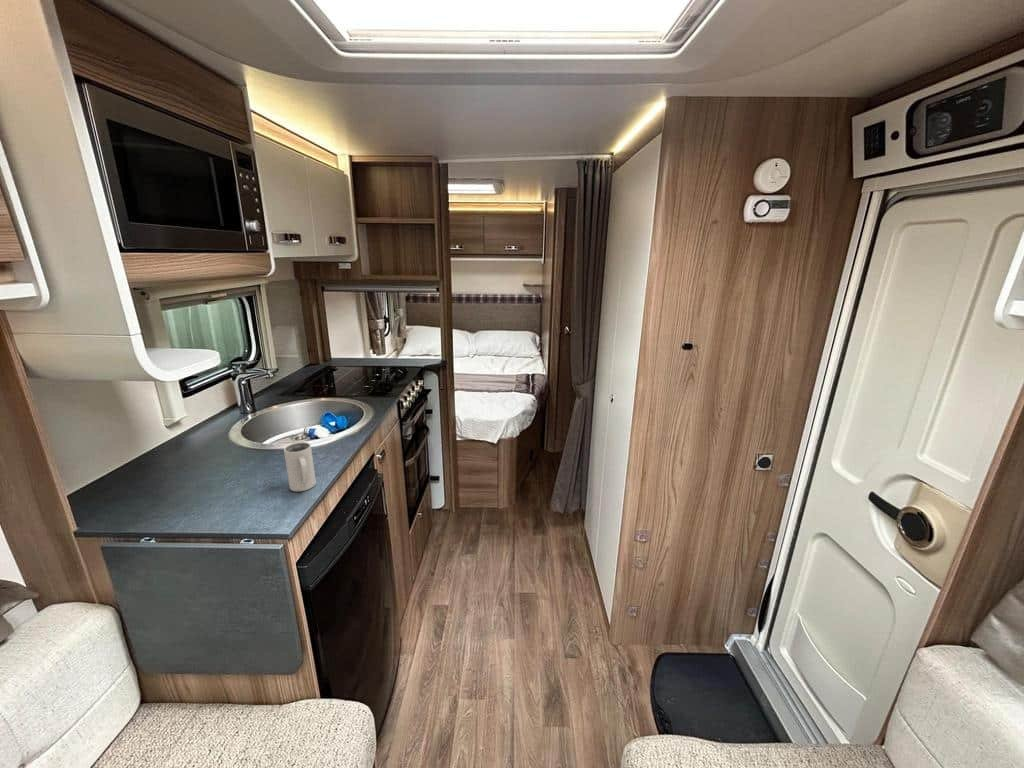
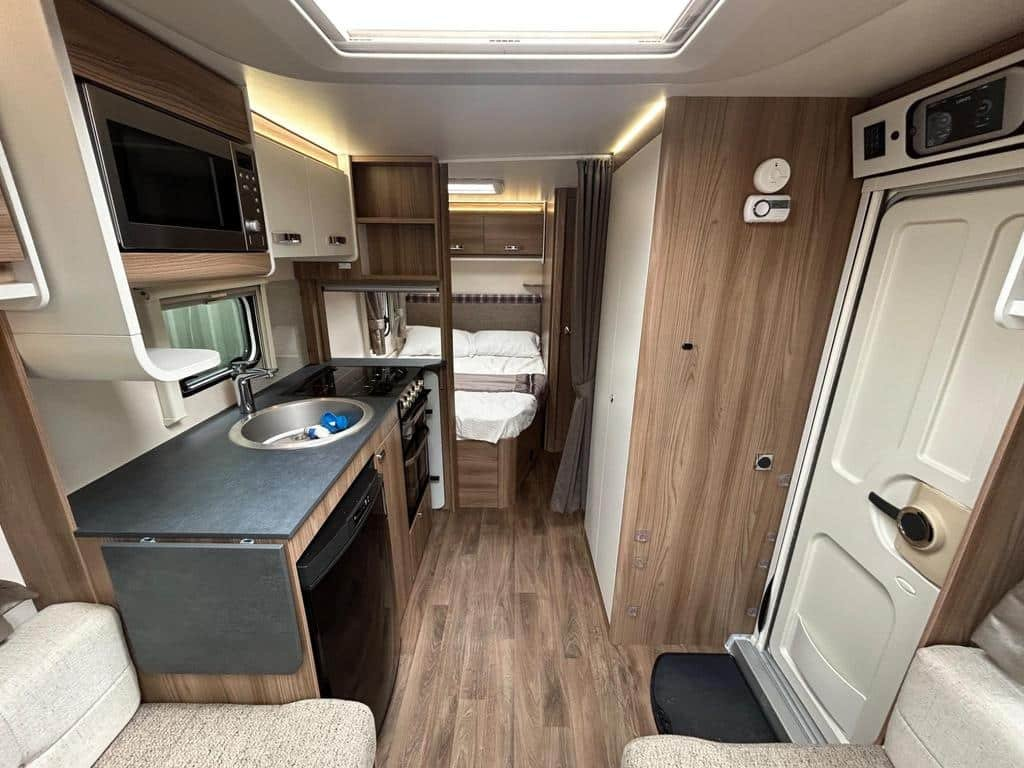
- mug [283,441,317,492]
